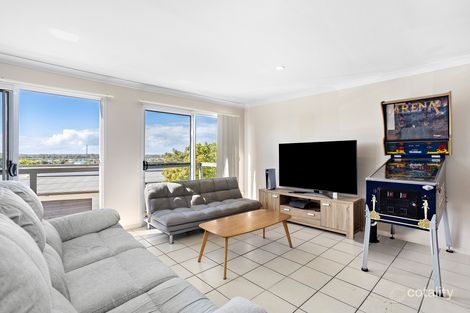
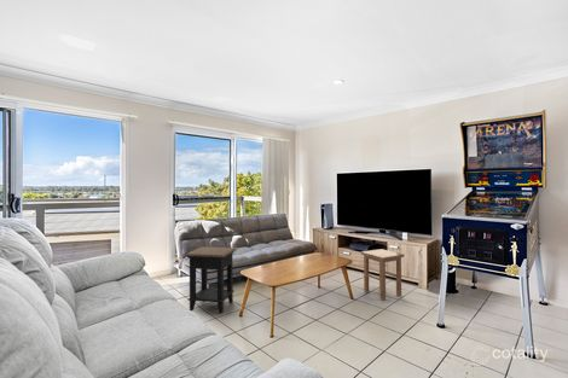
+ side table [184,245,238,314]
+ stool [360,248,405,302]
